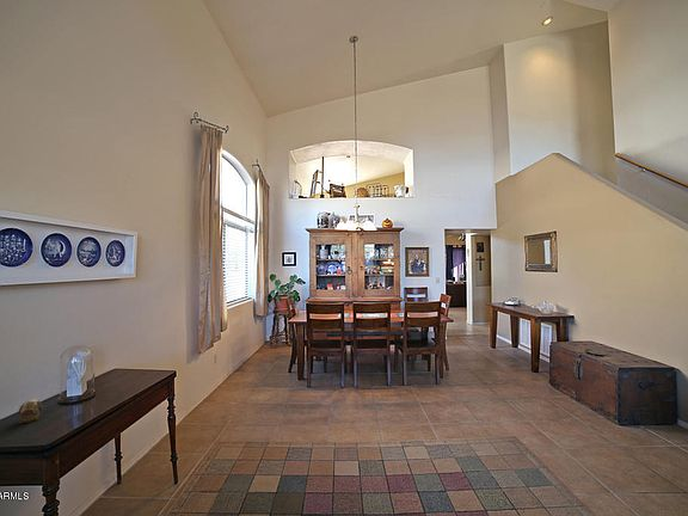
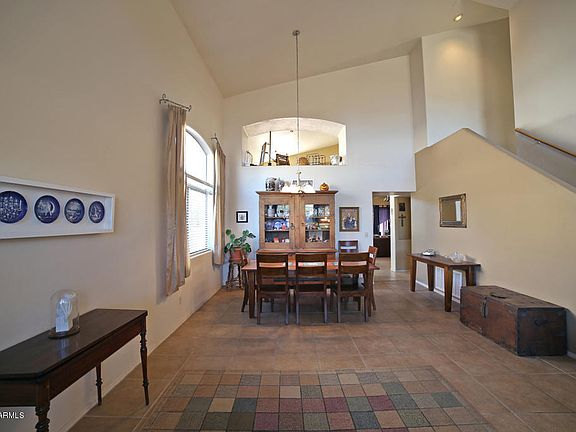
- decorative egg [17,398,44,424]
